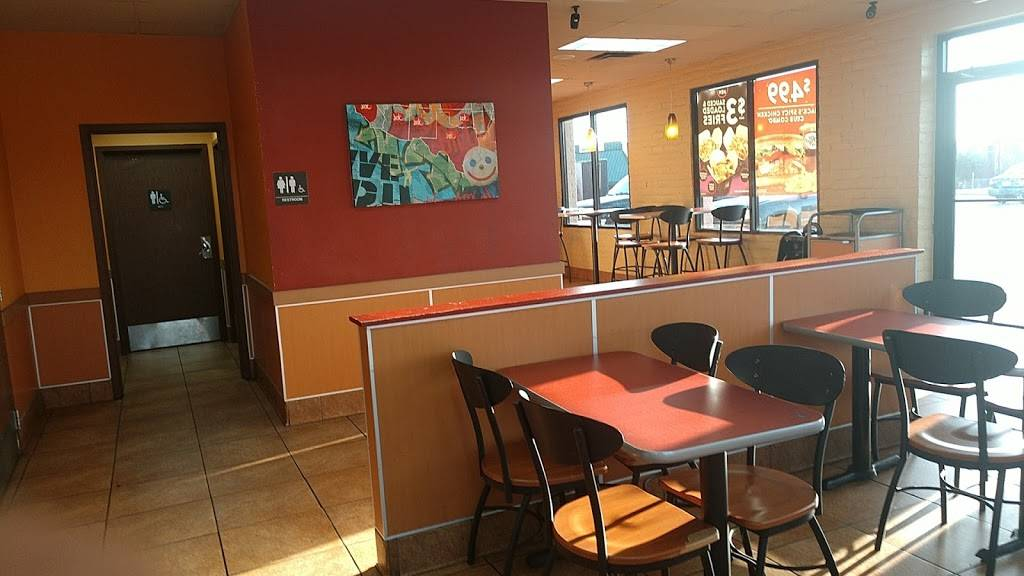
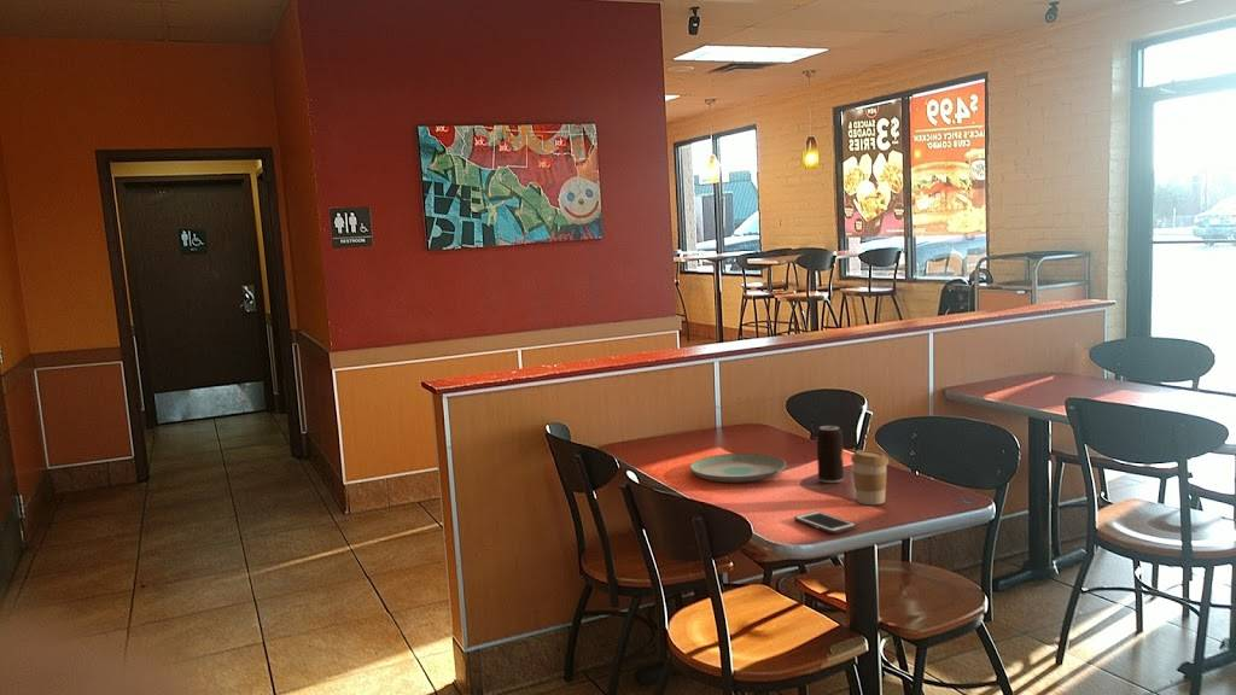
+ plate [689,452,787,484]
+ cell phone [793,510,858,535]
+ coffee cup [850,449,890,506]
+ beverage can [816,425,845,484]
